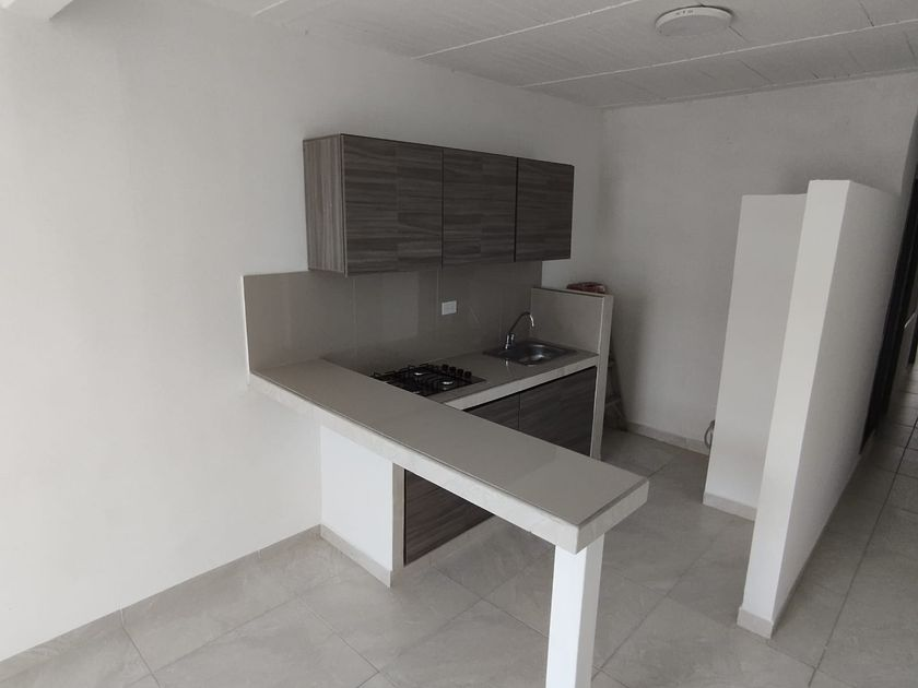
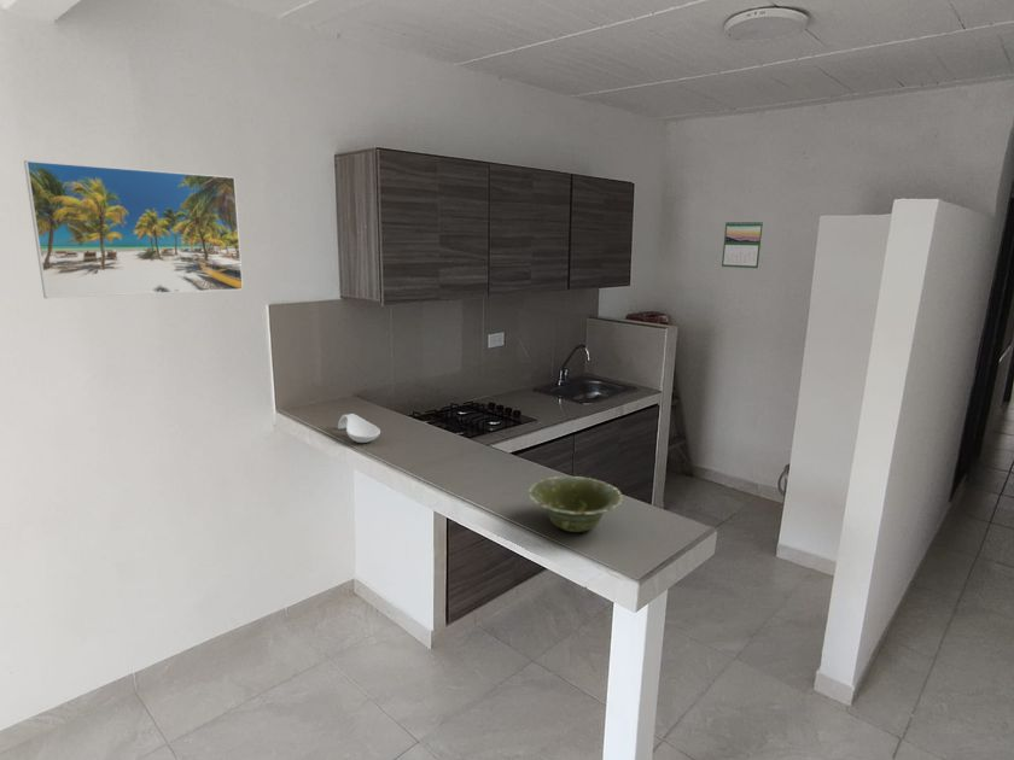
+ spoon rest [337,413,381,444]
+ calendar [721,220,764,269]
+ dish [528,475,624,533]
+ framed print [23,159,245,299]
